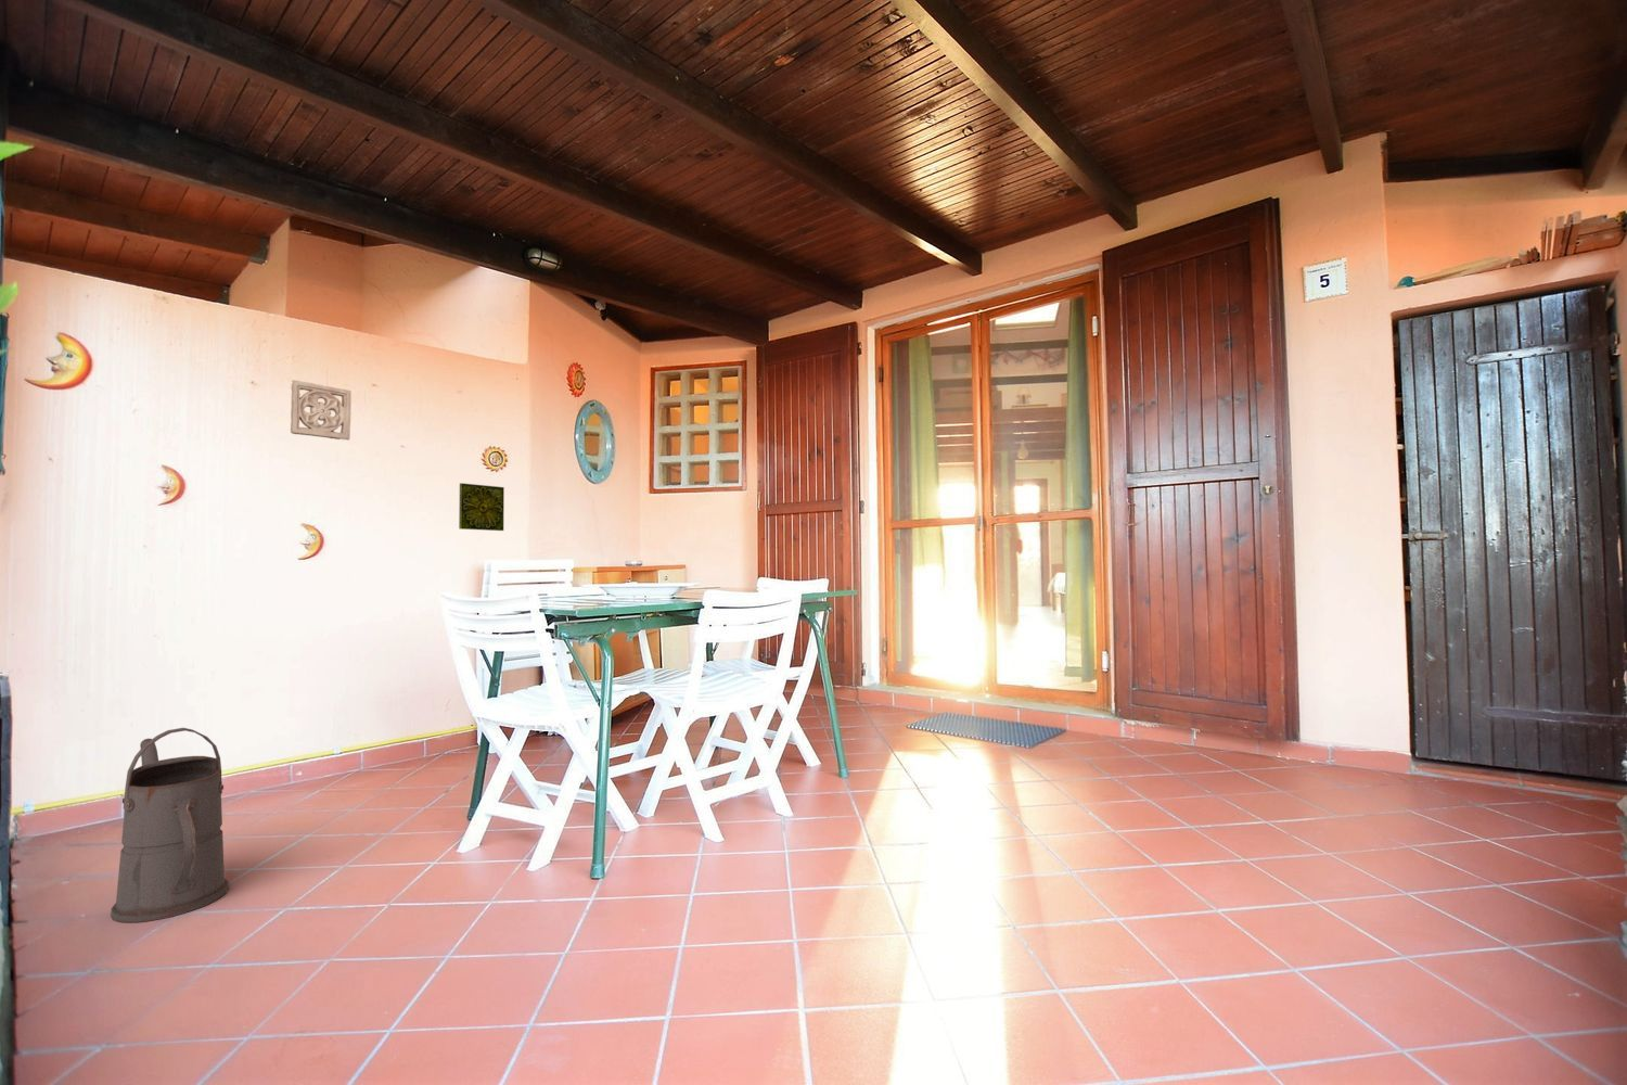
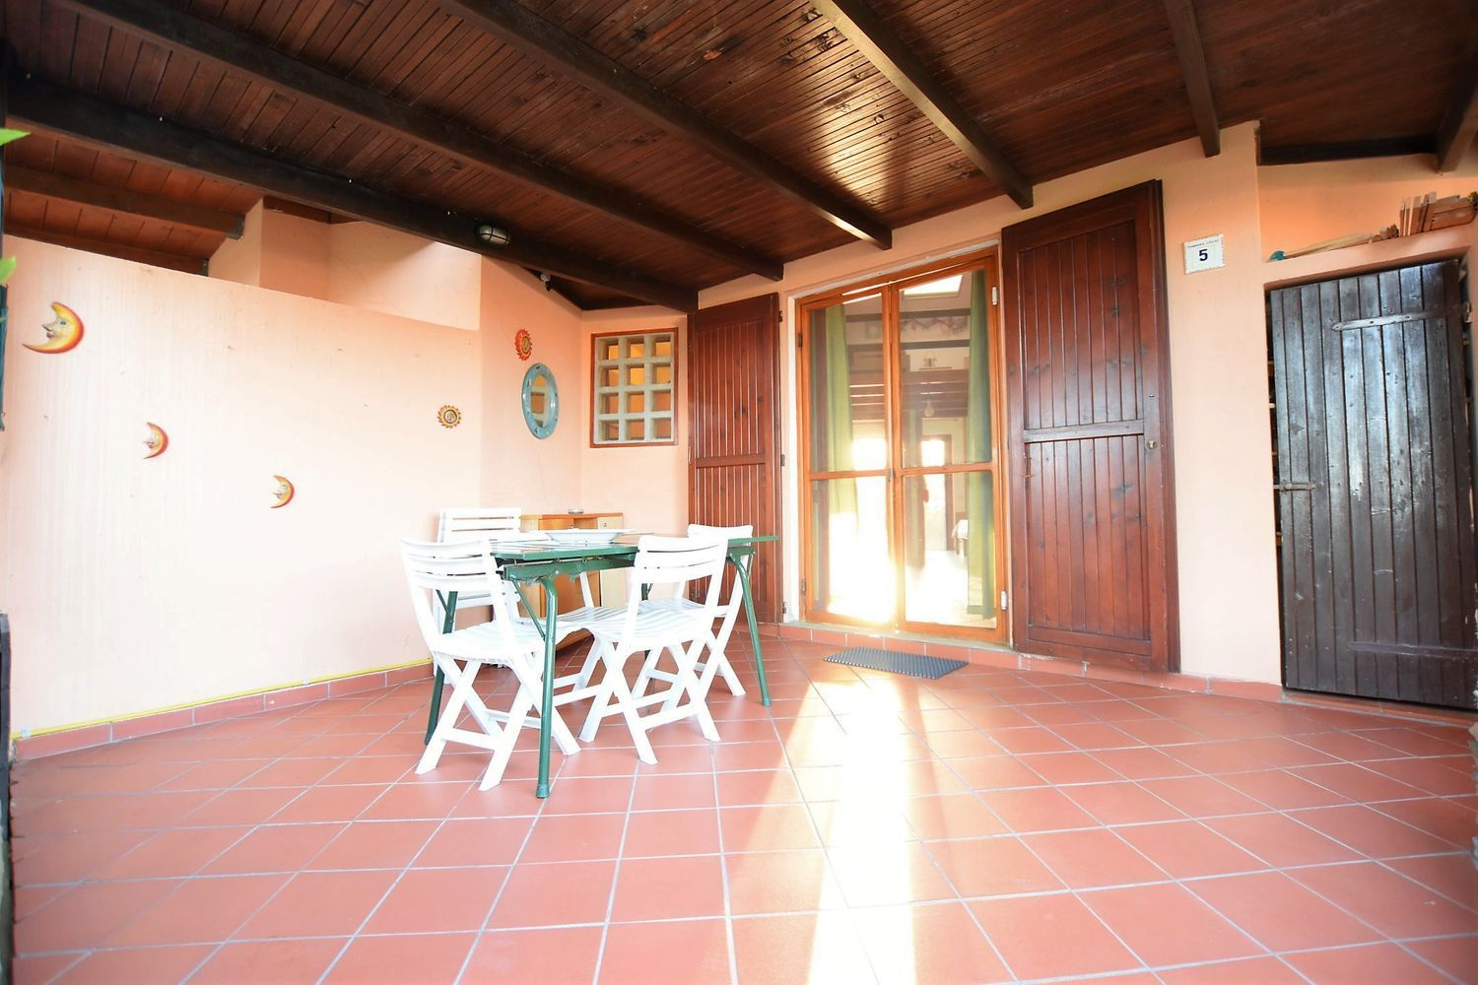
- wall ornament [289,379,352,442]
- watering can [109,727,230,923]
- decorative tile [458,482,506,532]
